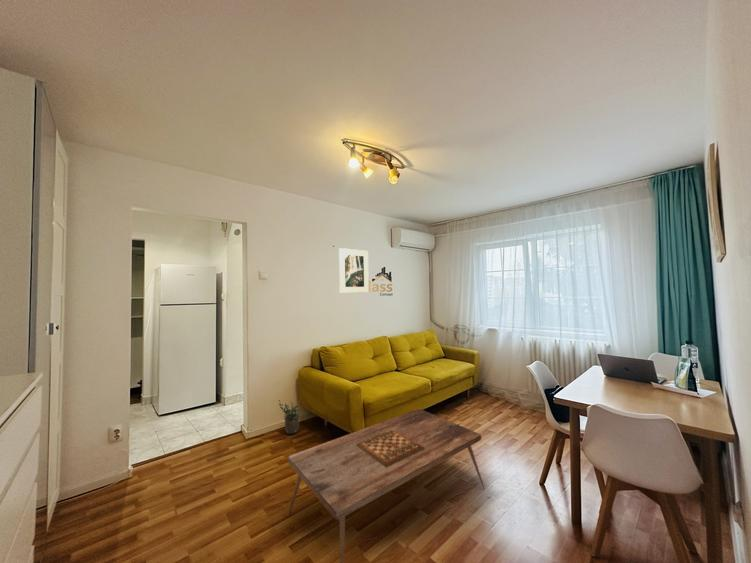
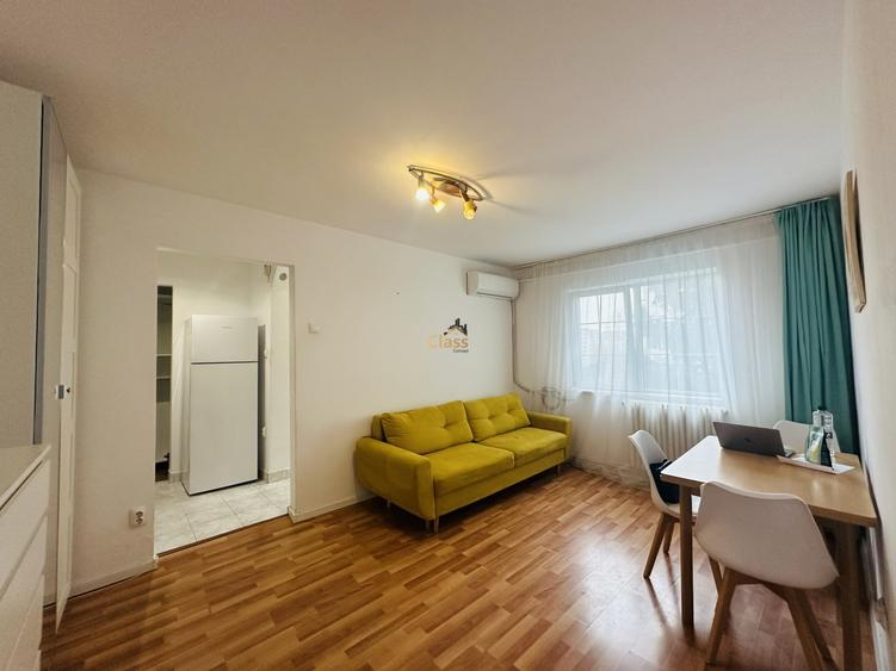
- coffee table [287,408,486,563]
- potted plant [278,399,304,435]
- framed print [338,247,370,294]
